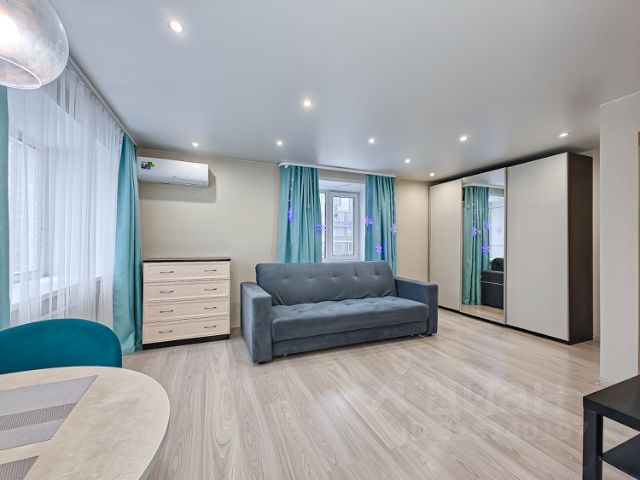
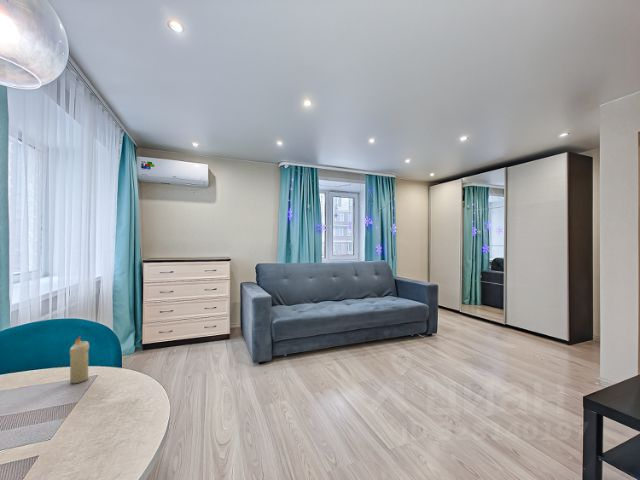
+ candle [69,336,90,384]
